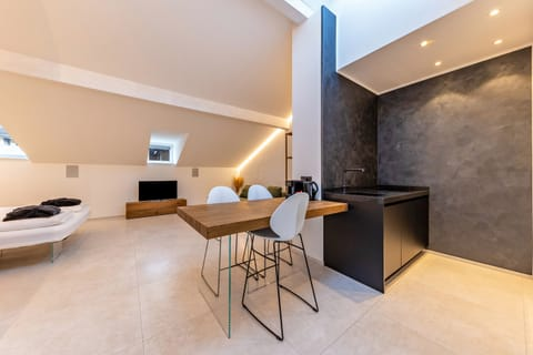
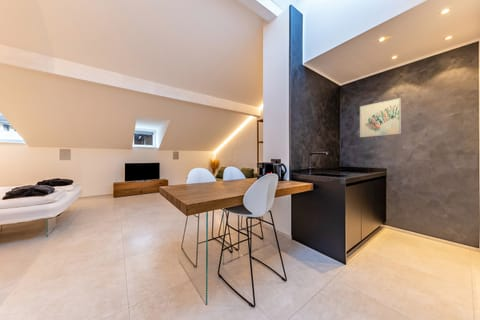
+ wall art [359,97,402,138]
